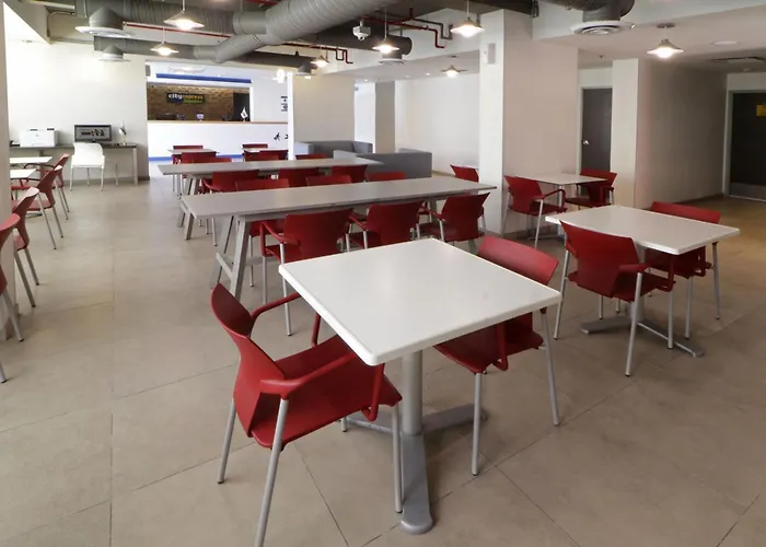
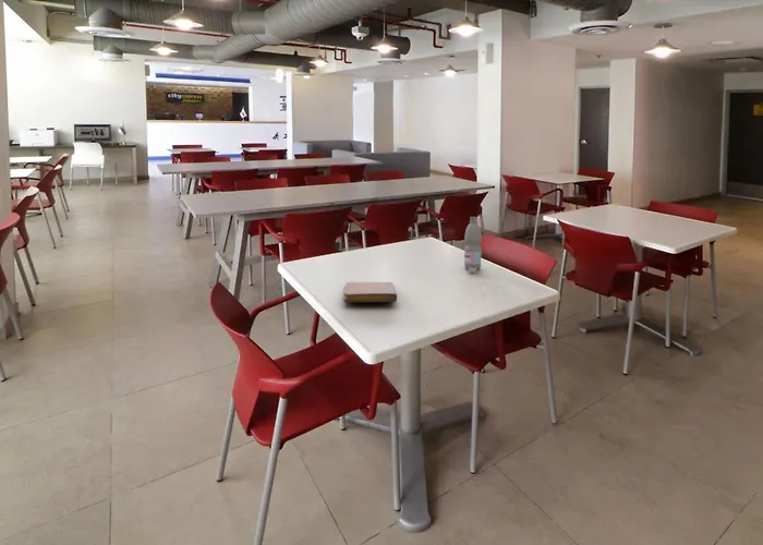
+ notebook [343,281,398,303]
+ water bottle [463,216,483,272]
